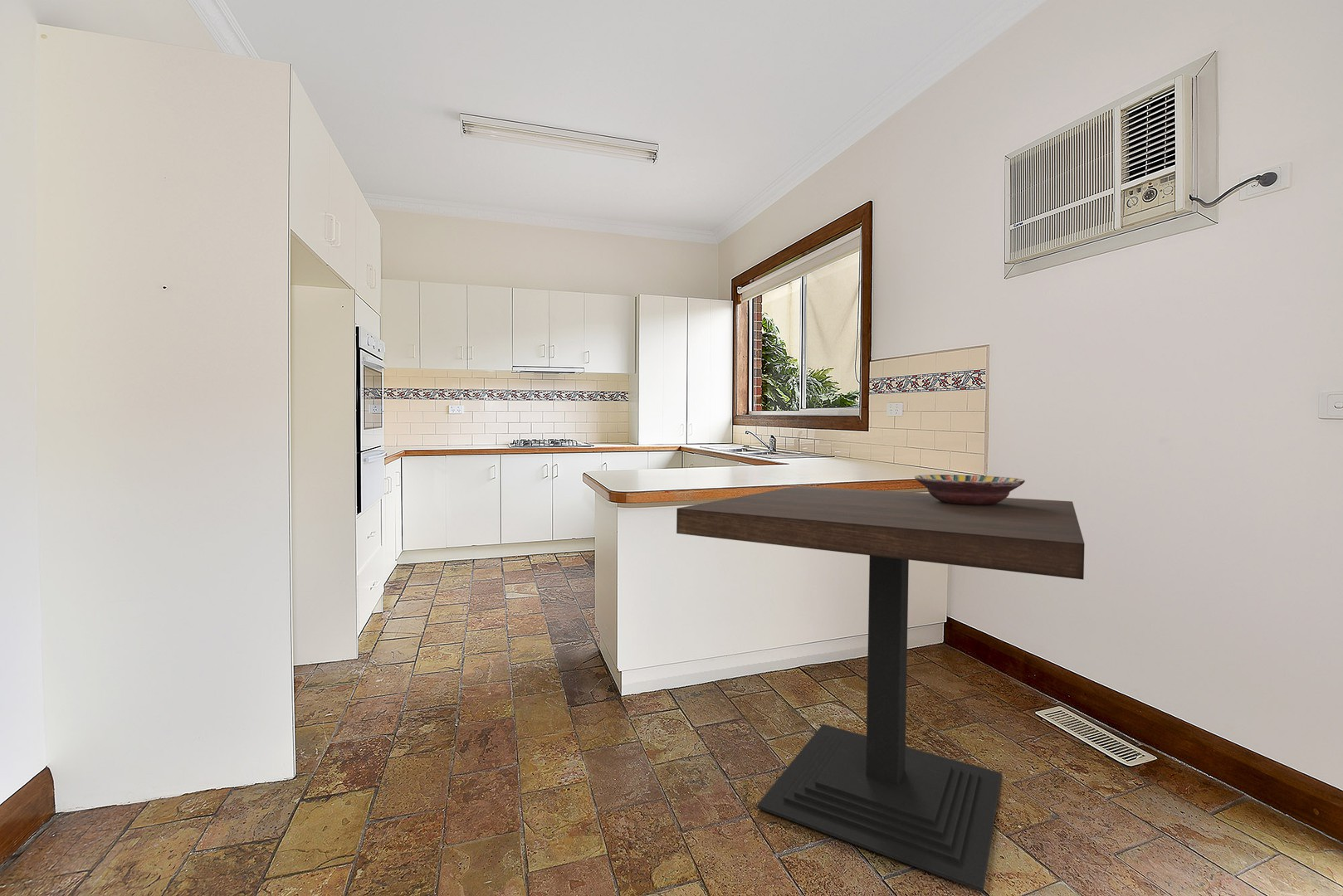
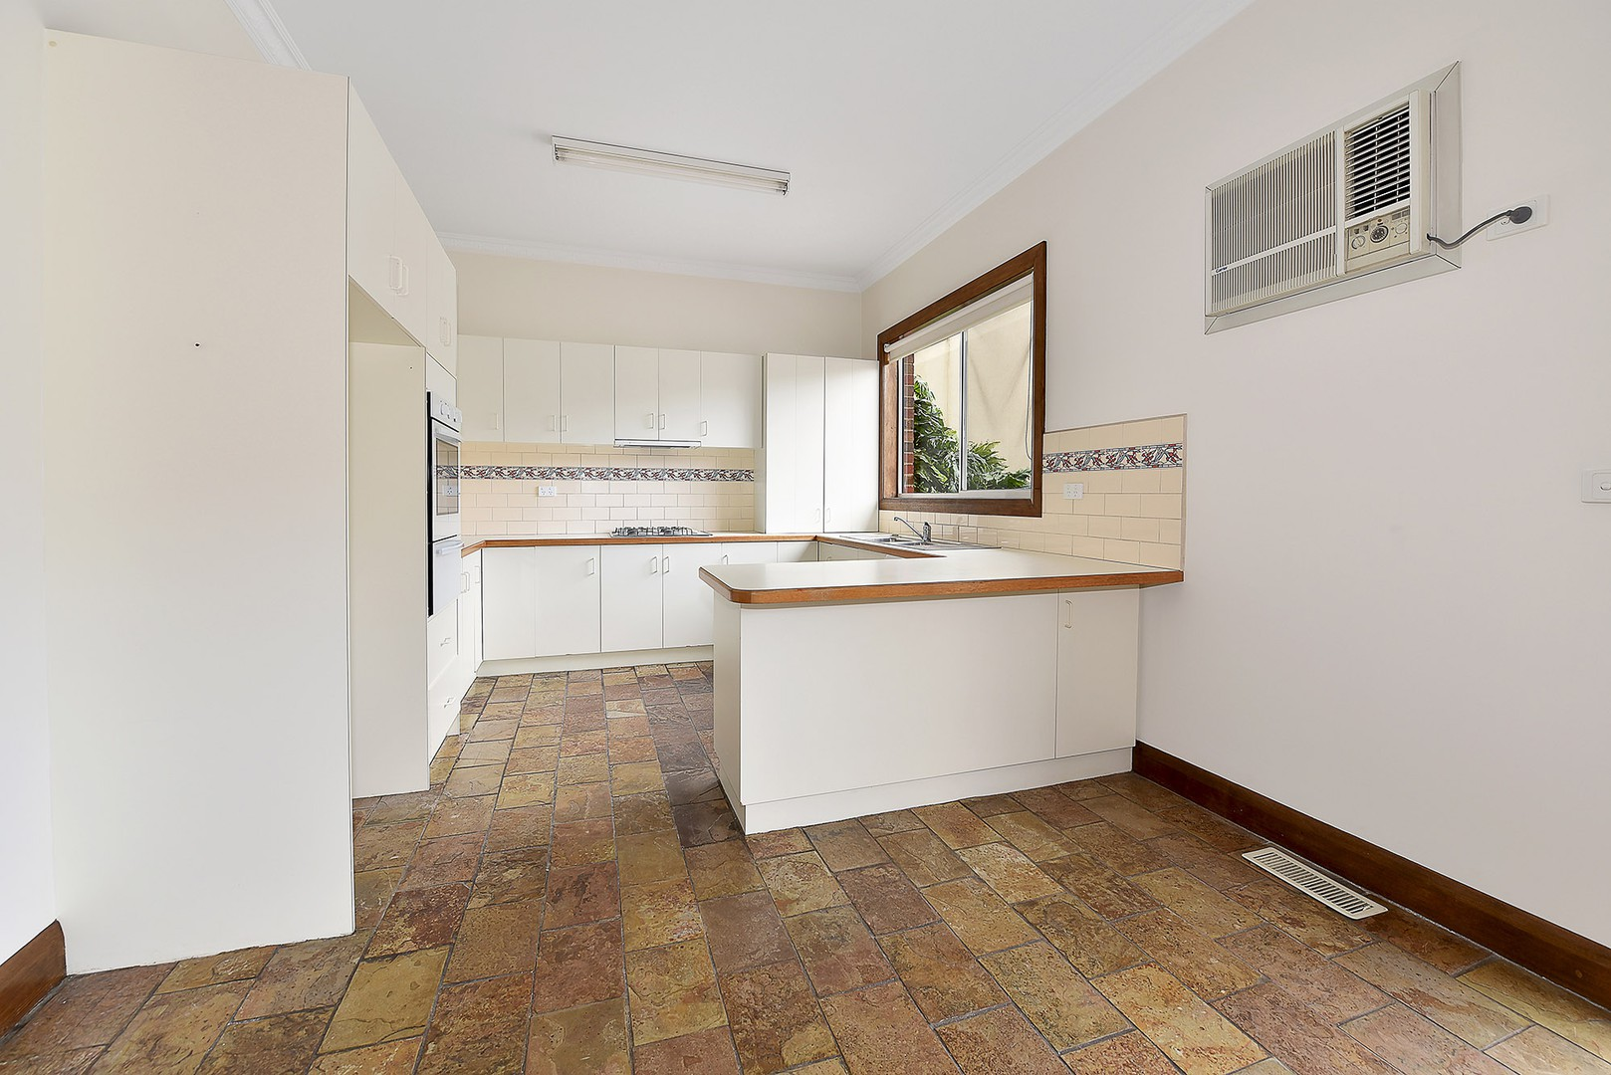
- serving bowl [914,474,1026,505]
- dining table [676,485,1086,893]
